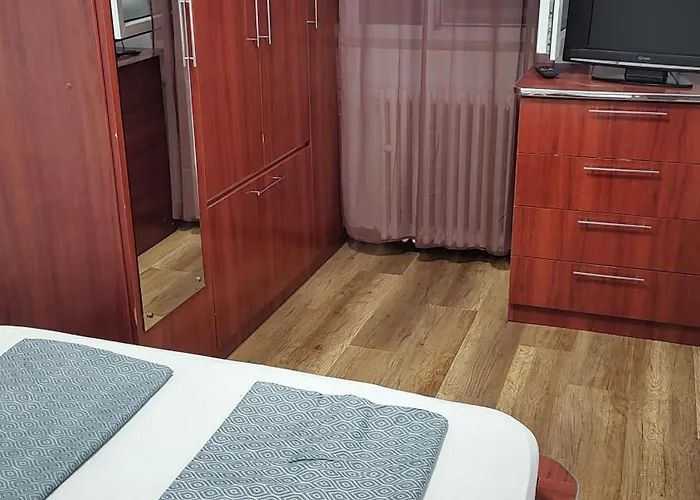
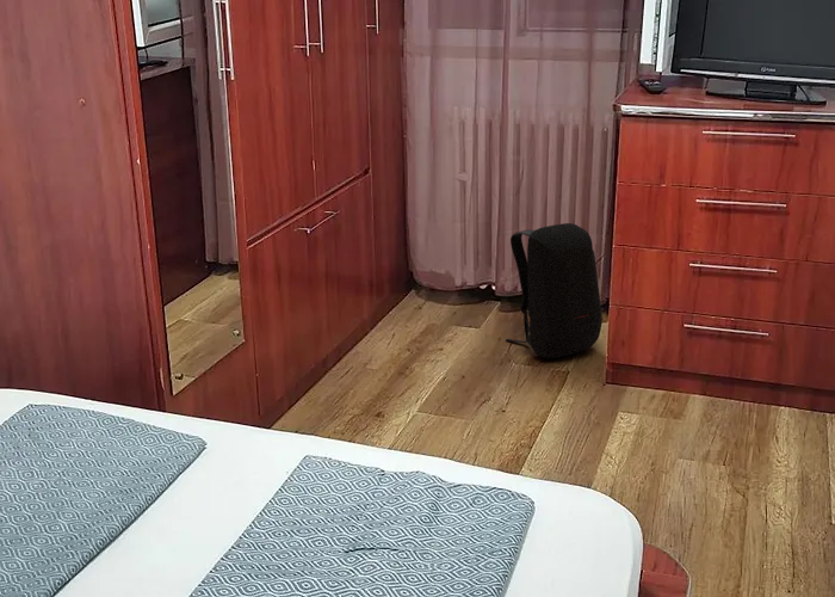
+ backpack [505,222,604,359]
